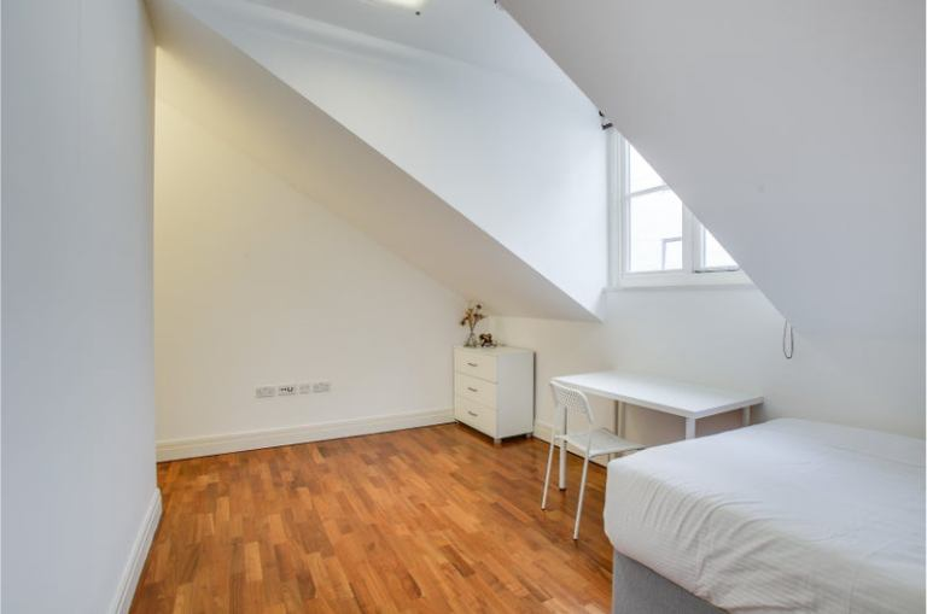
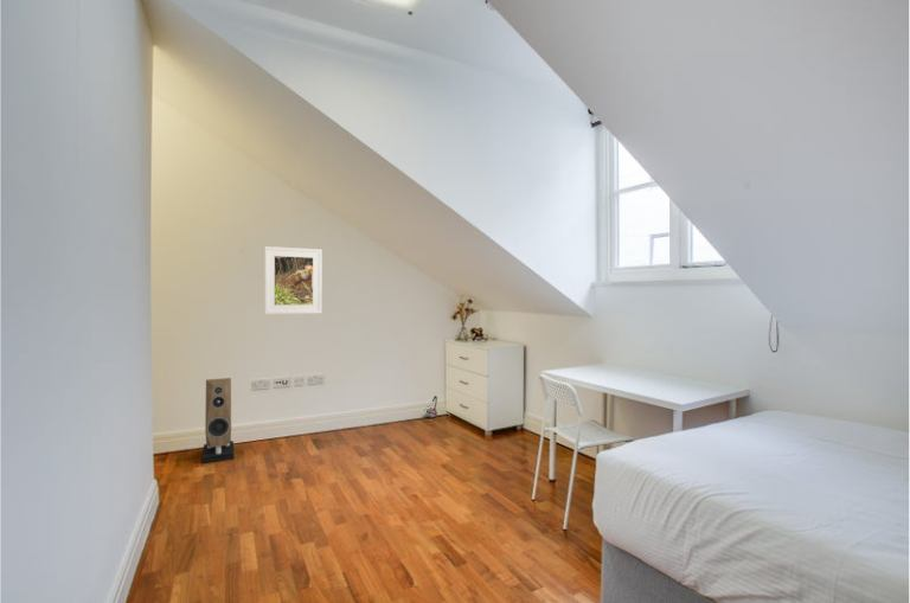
+ speaker [201,377,236,464]
+ bag [408,394,438,422]
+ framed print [263,245,323,315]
